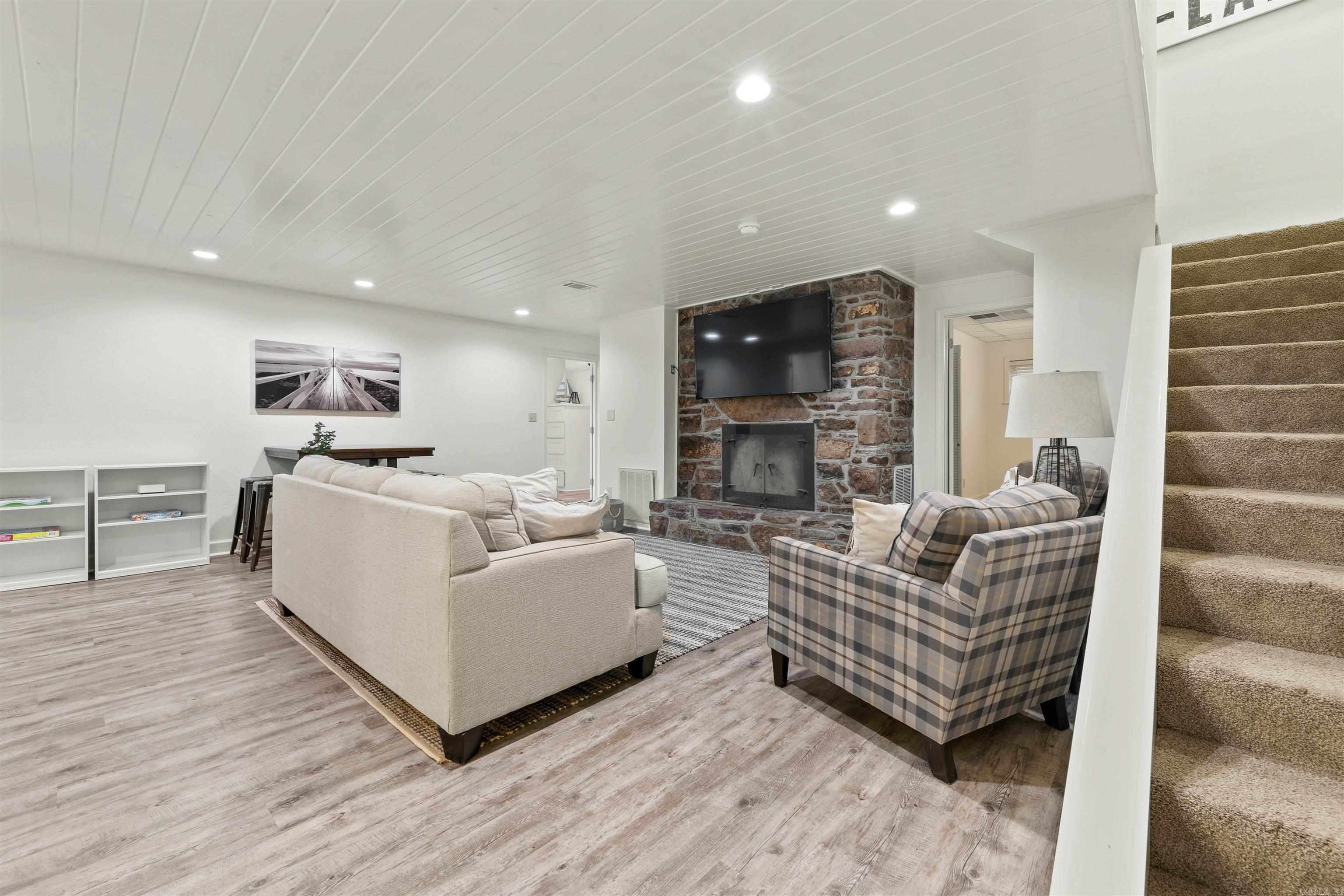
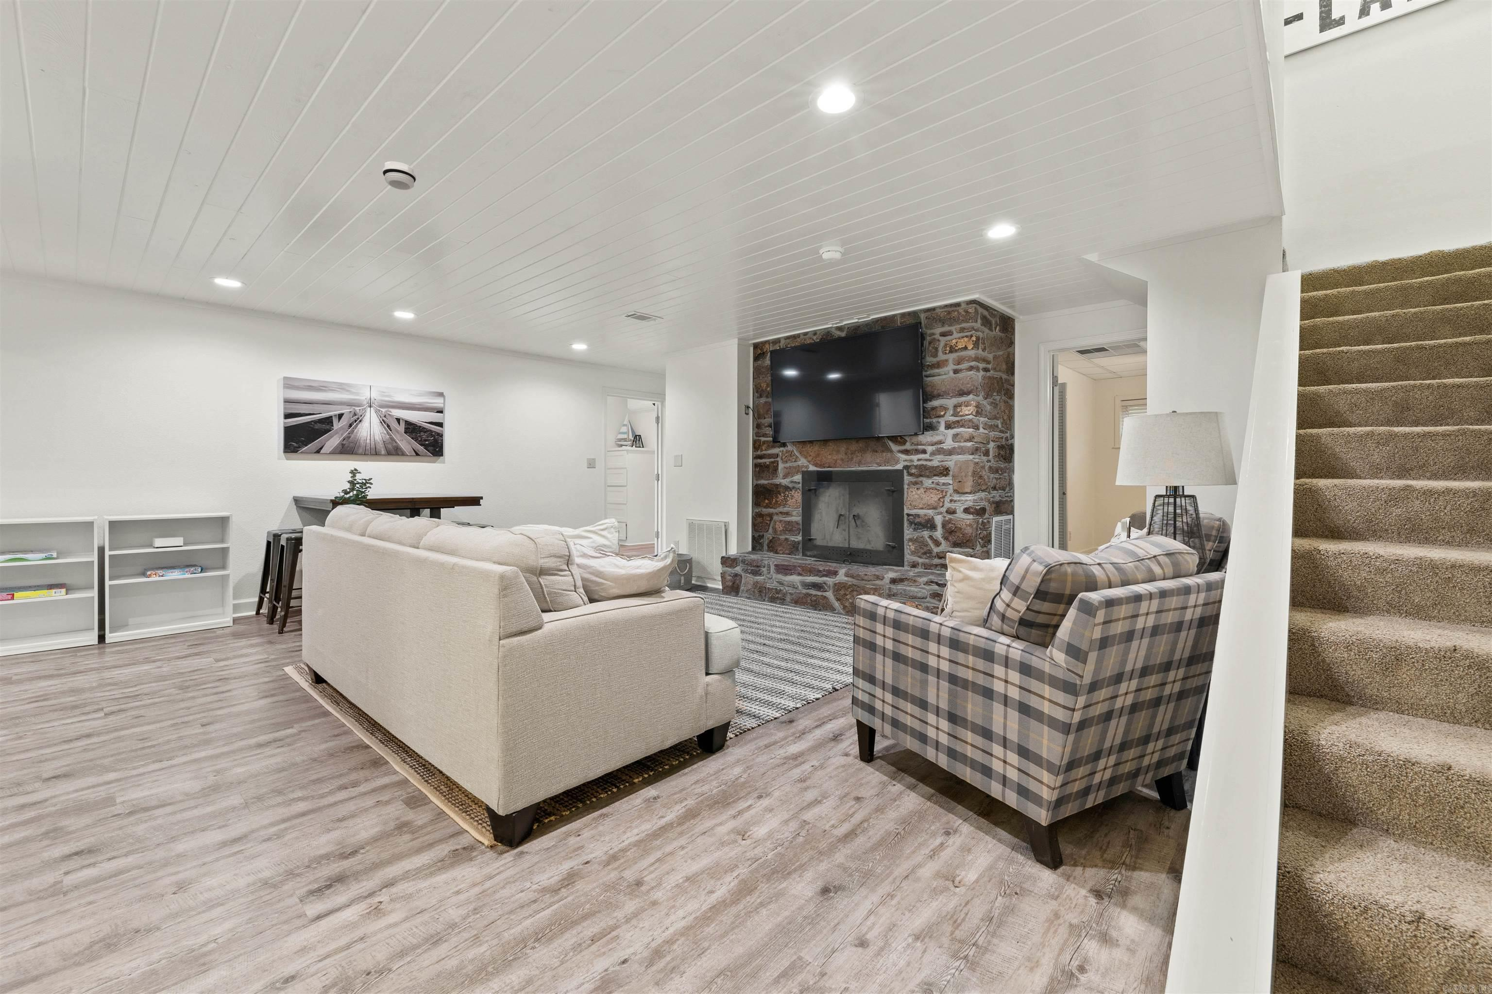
+ smoke detector [382,161,416,191]
